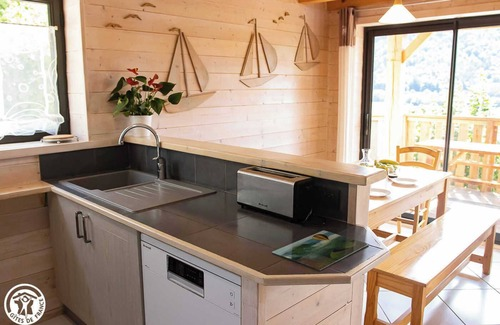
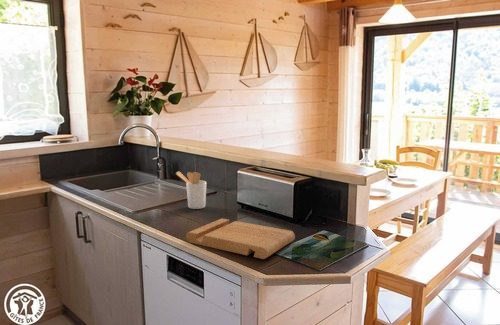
+ cutting board [185,218,296,260]
+ utensil holder [175,170,207,210]
